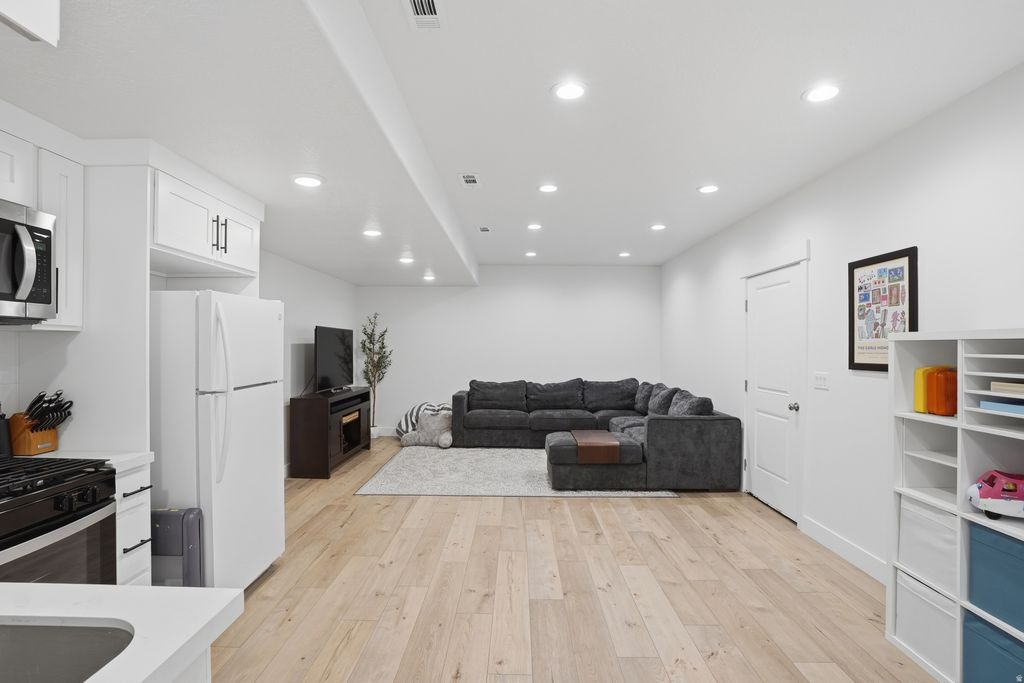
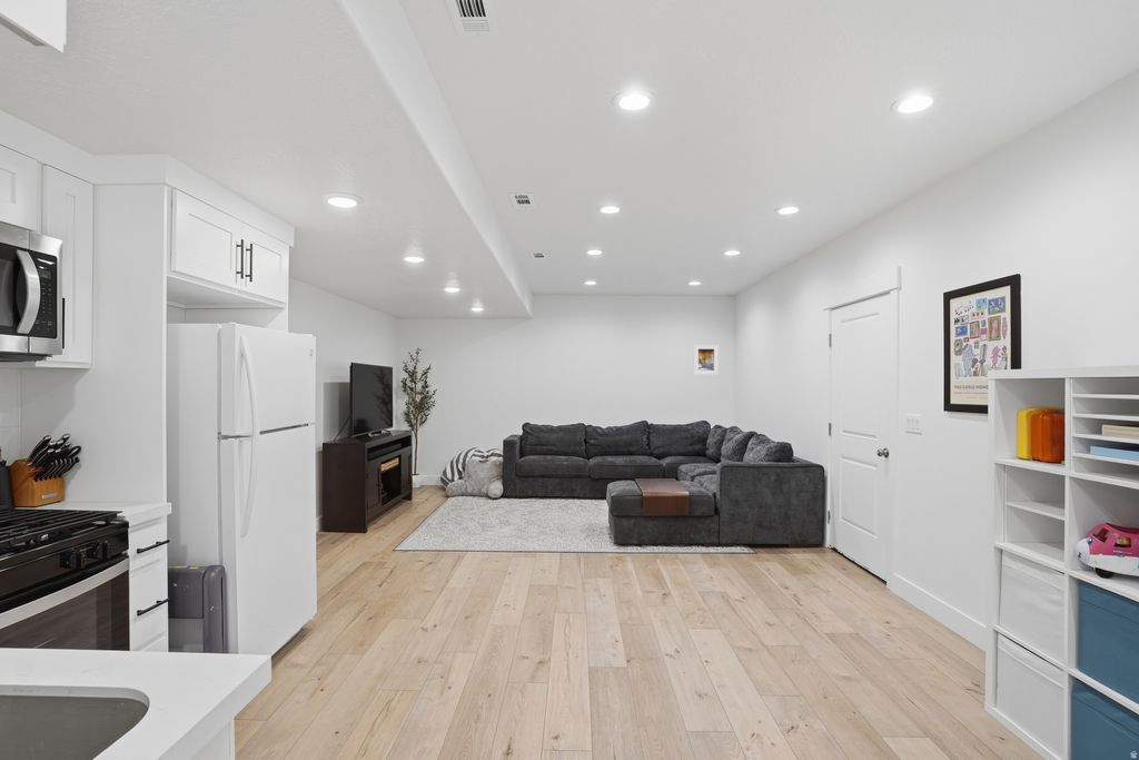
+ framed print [693,344,720,376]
